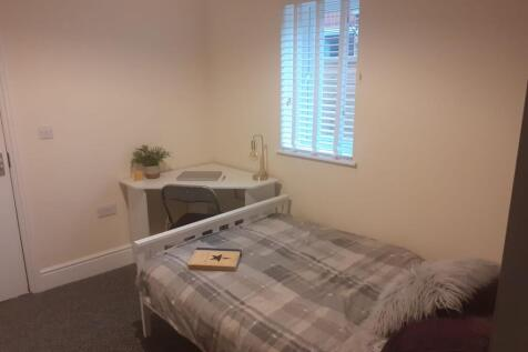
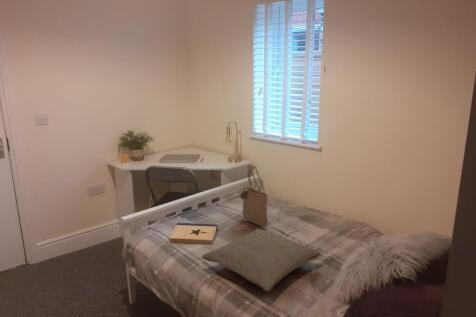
+ pillow [201,228,322,293]
+ tote bag [239,165,268,227]
